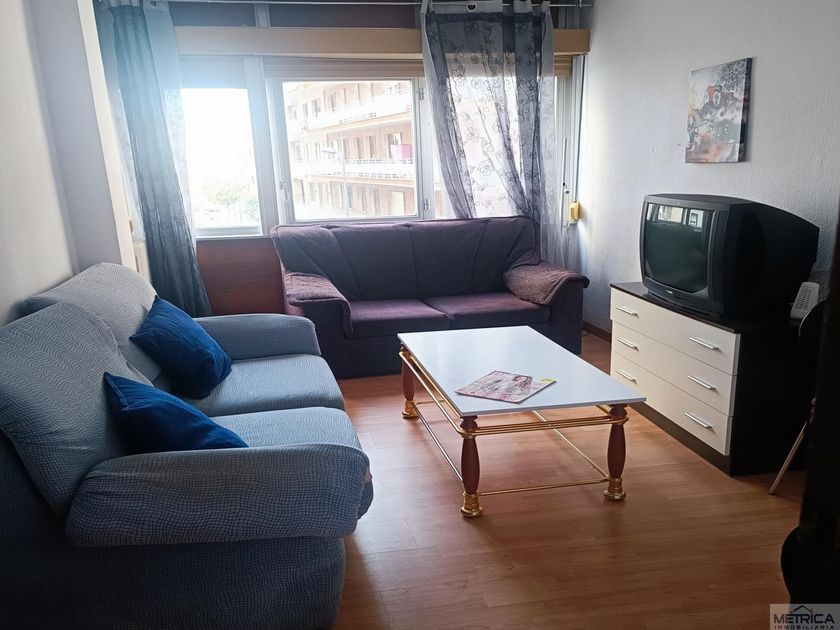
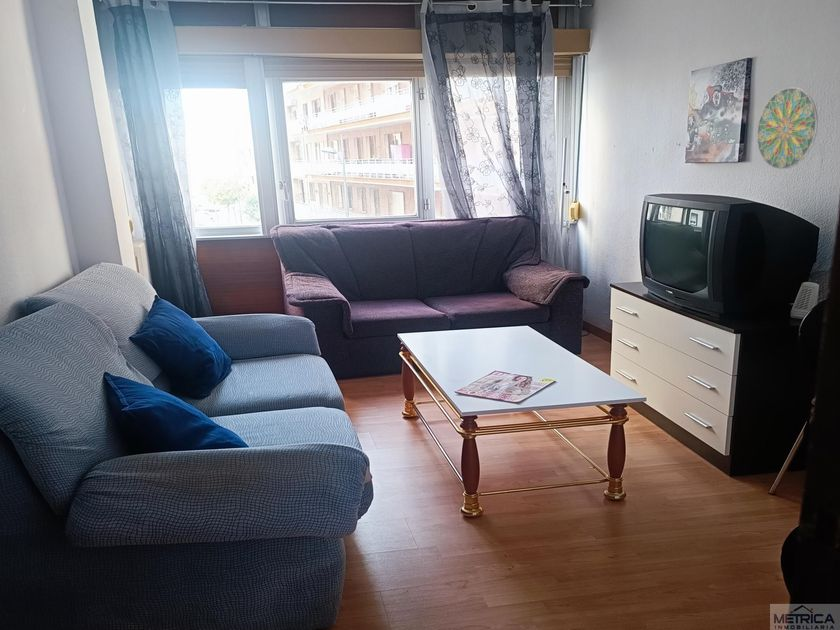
+ decorative plate [756,86,819,170]
